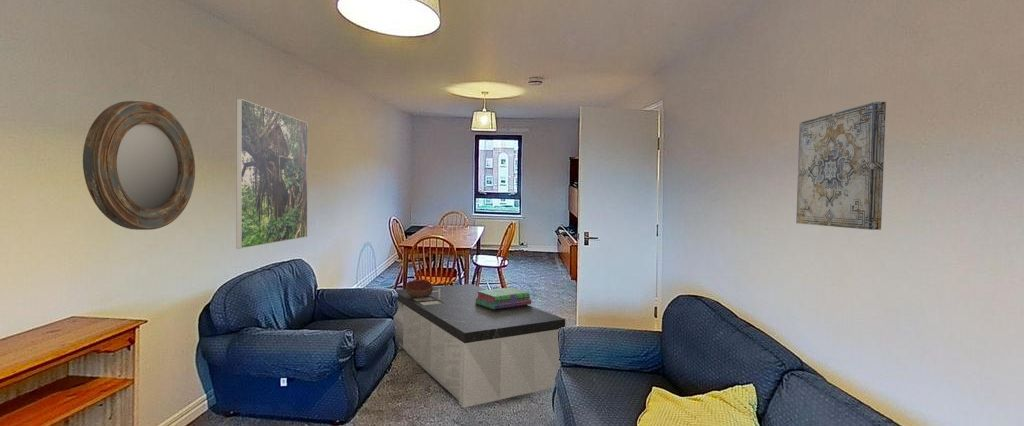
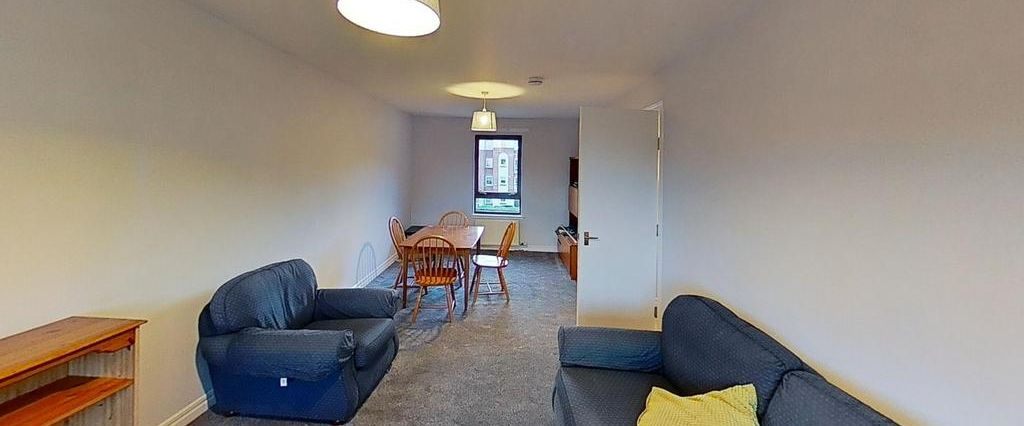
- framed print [235,98,309,250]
- stack of books [475,287,532,309]
- home mirror [82,100,196,231]
- coffee table [394,283,566,409]
- decorative bowl [405,278,434,298]
- wall art [795,101,887,231]
